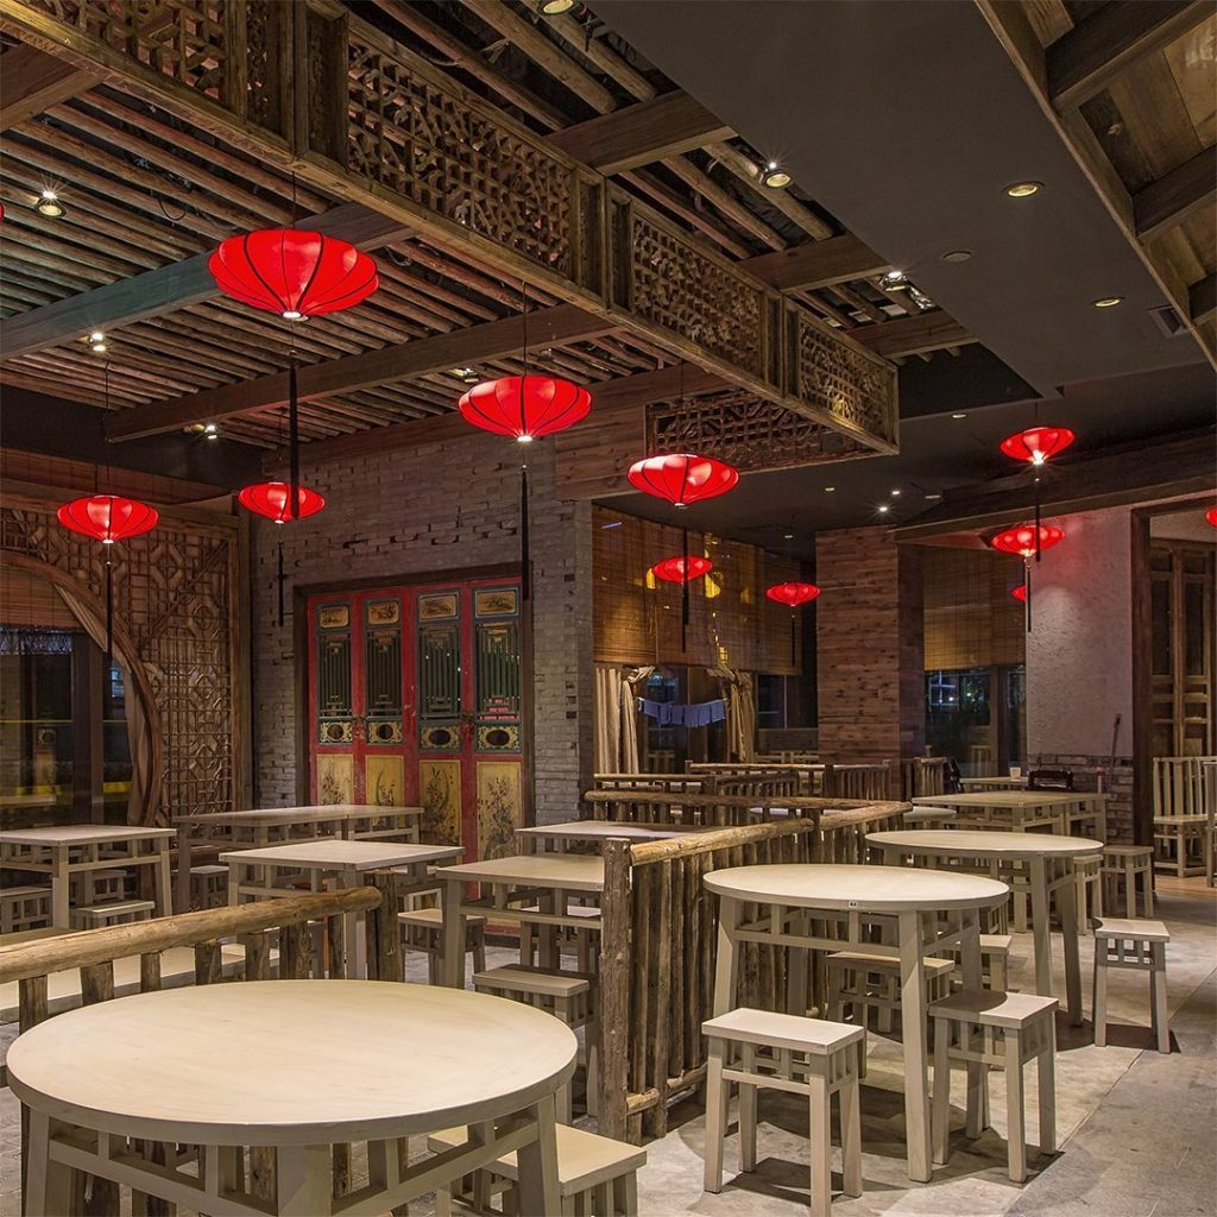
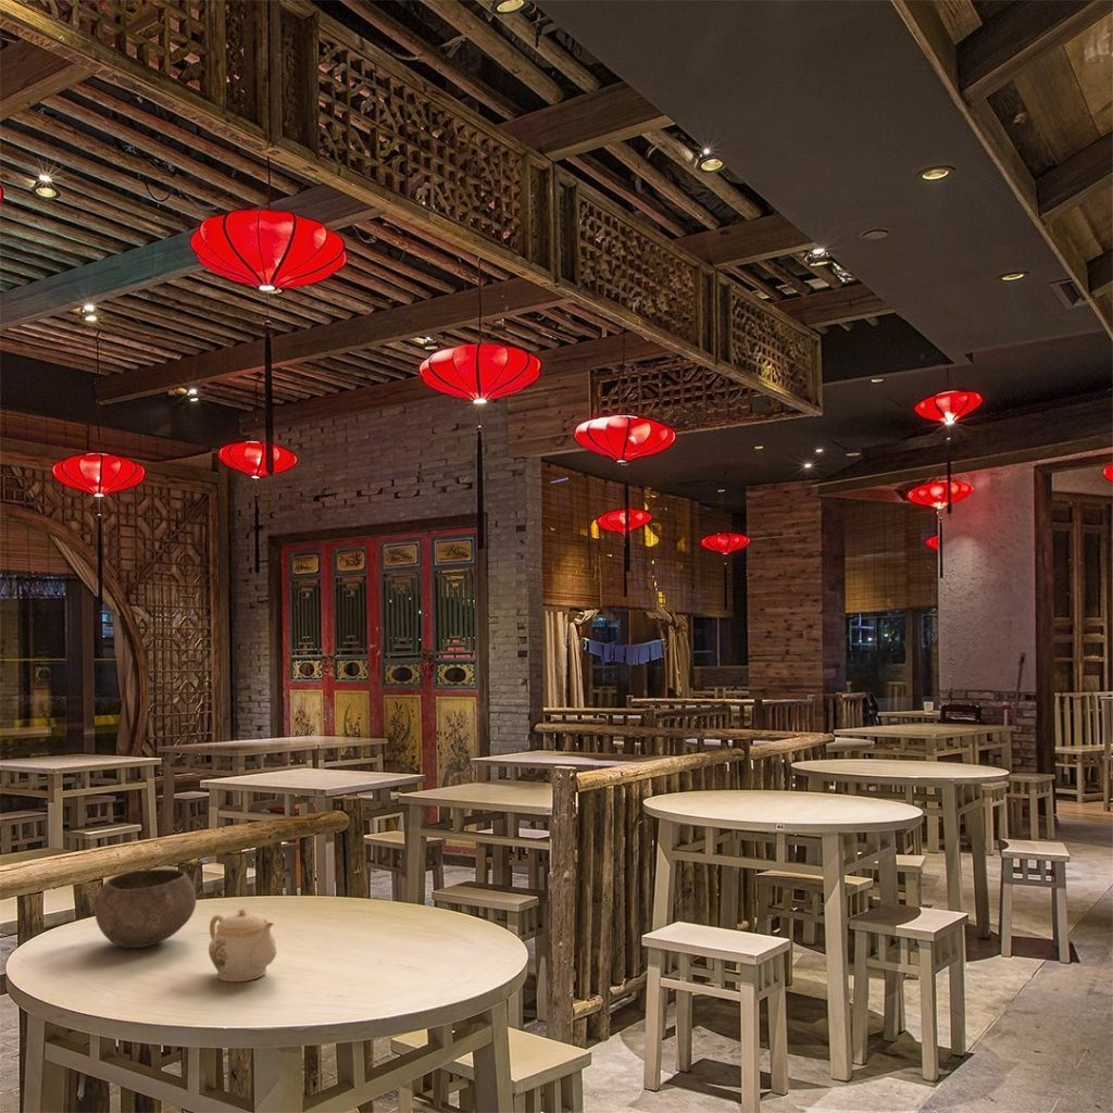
+ bowl [93,868,197,949]
+ teapot [208,908,277,983]
